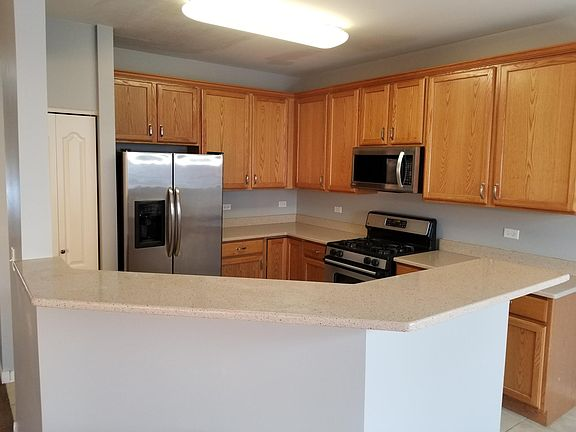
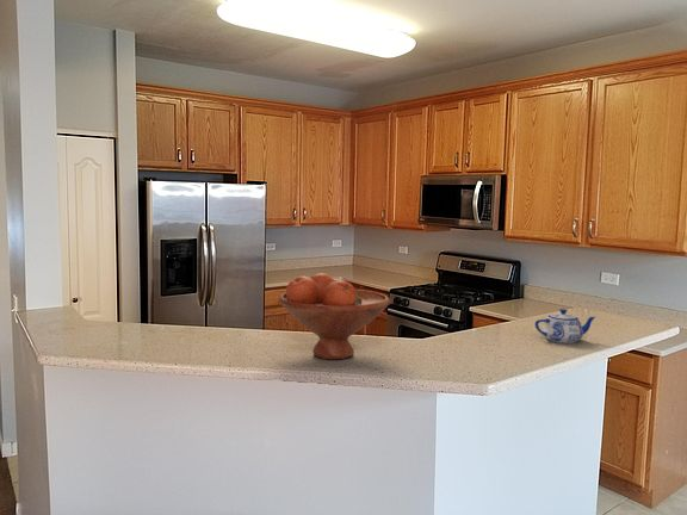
+ teapot [534,308,596,345]
+ fruit bowl [278,272,391,360]
